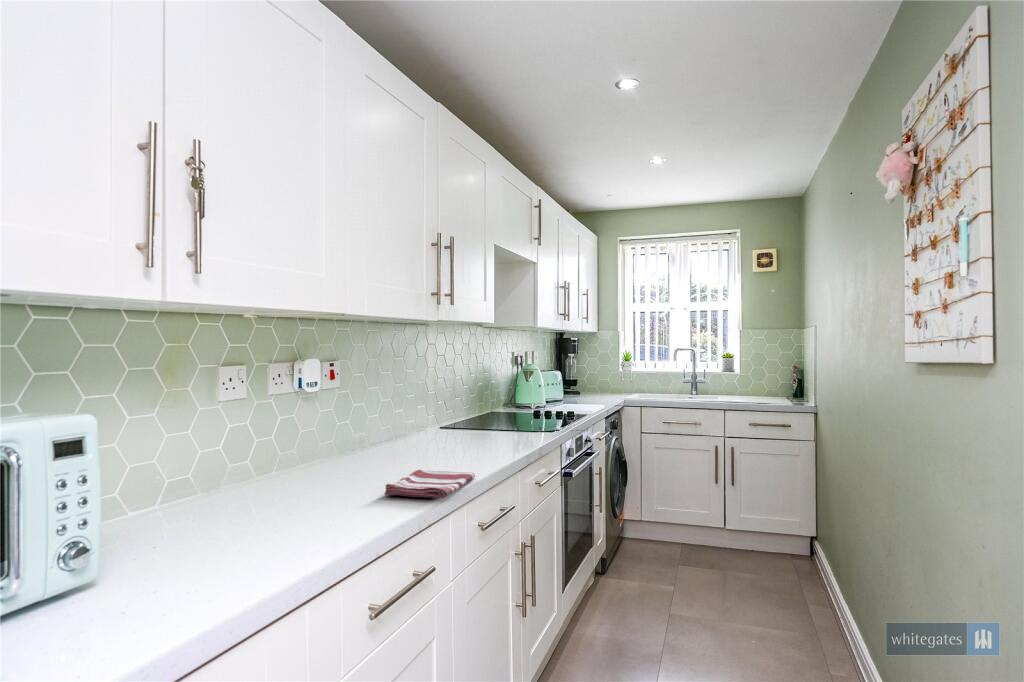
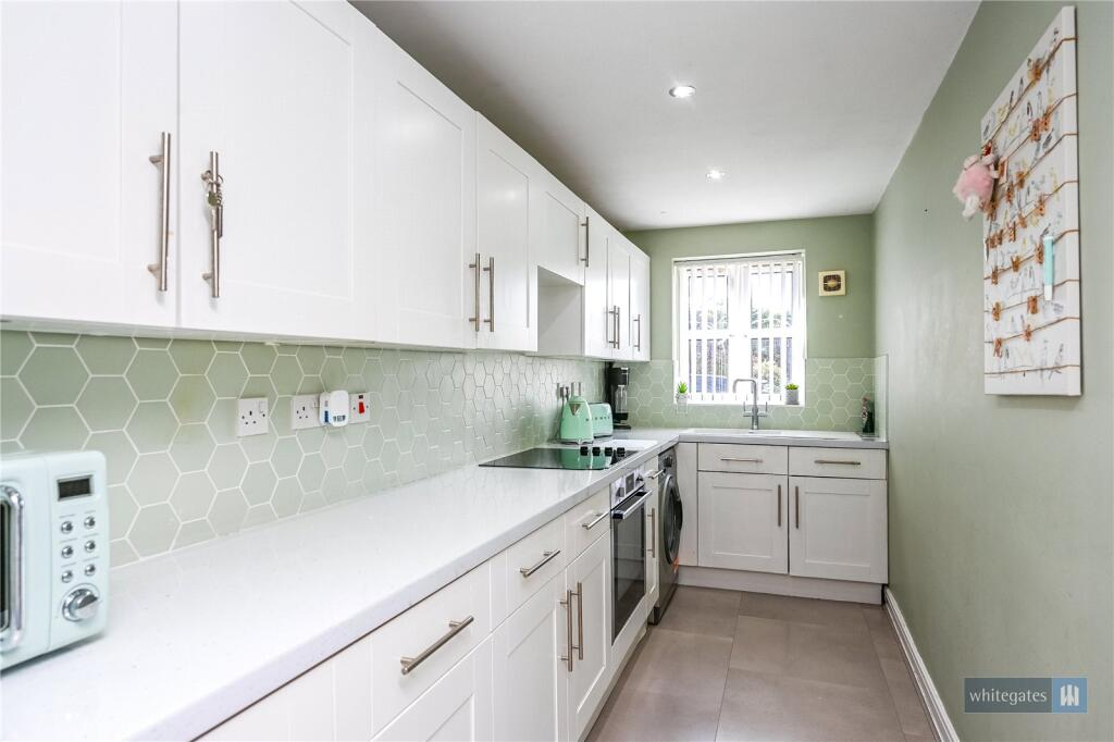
- dish towel [384,468,476,499]
